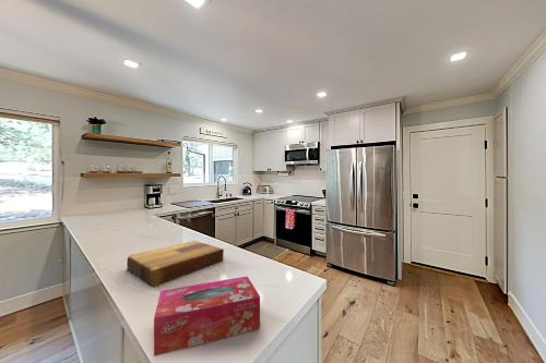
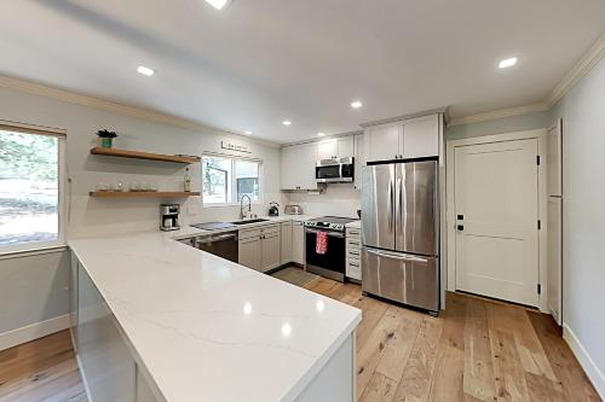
- tissue box [153,275,261,358]
- cutting board [126,240,225,287]
